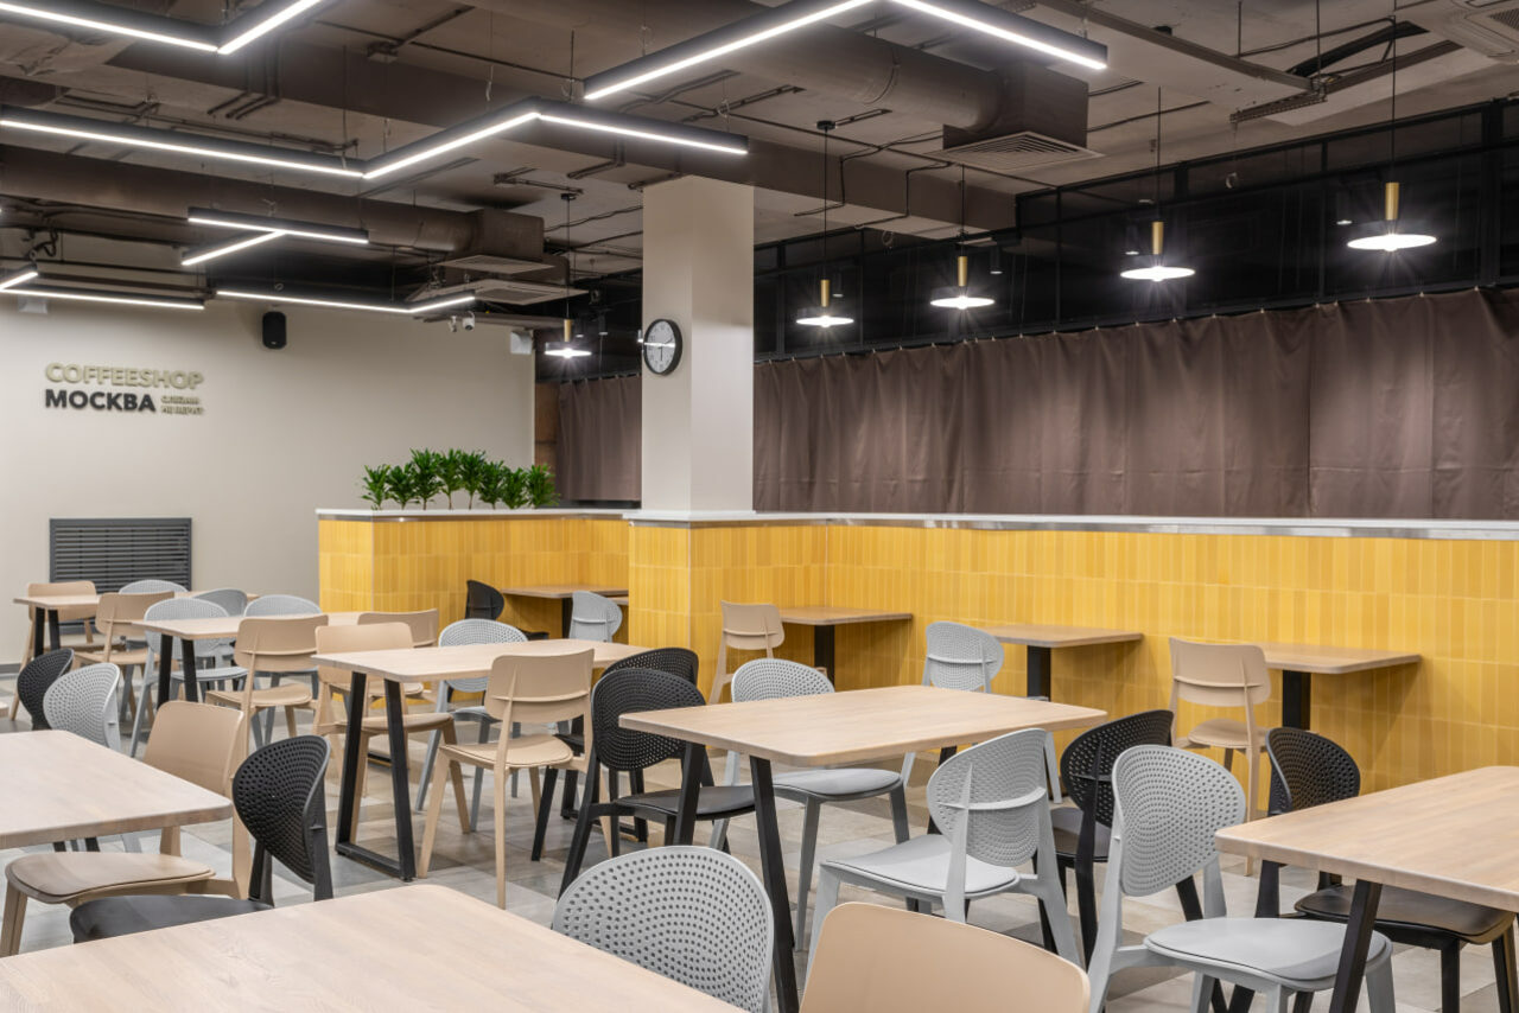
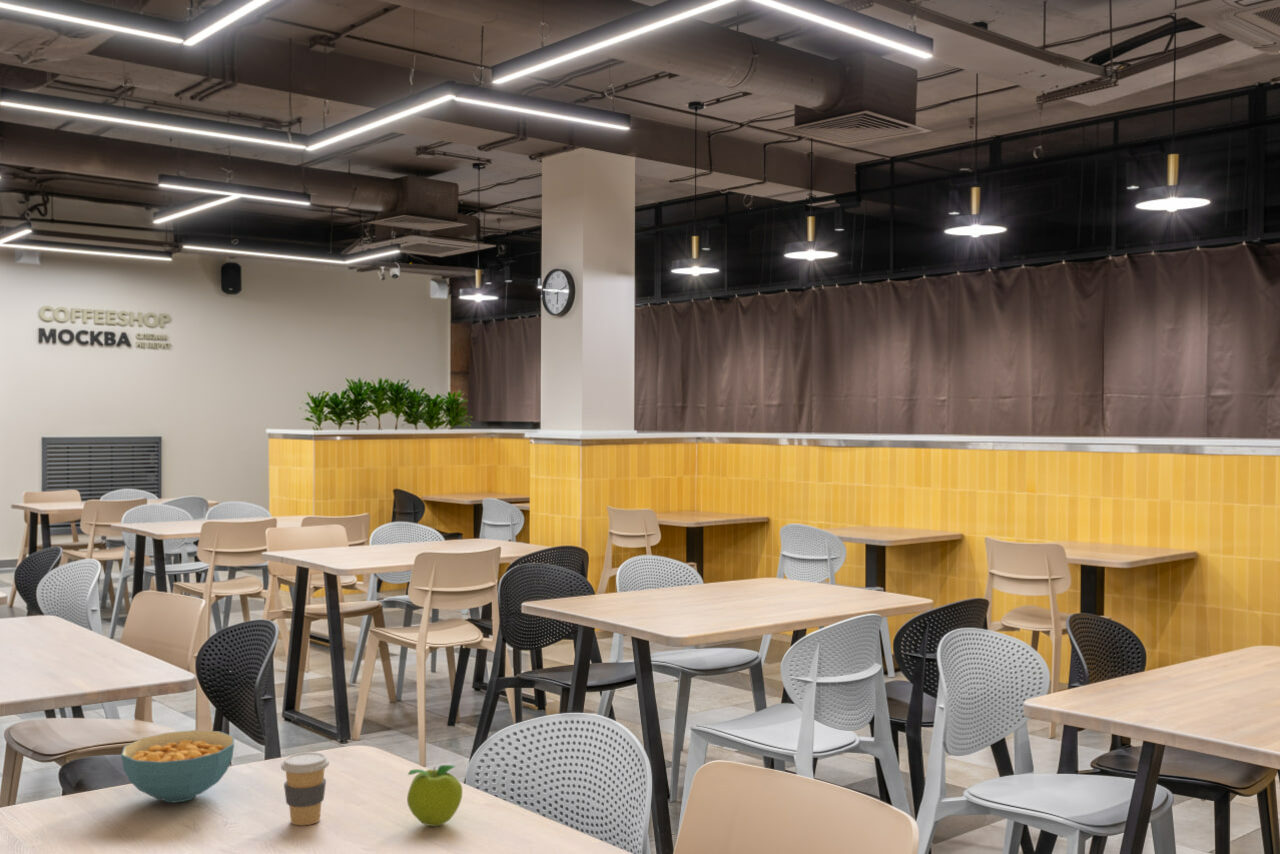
+ coffee cup [280,751,330,826]
+ fruit [406,764,463,827]
+ cereal bowl [120,729,235,804]
